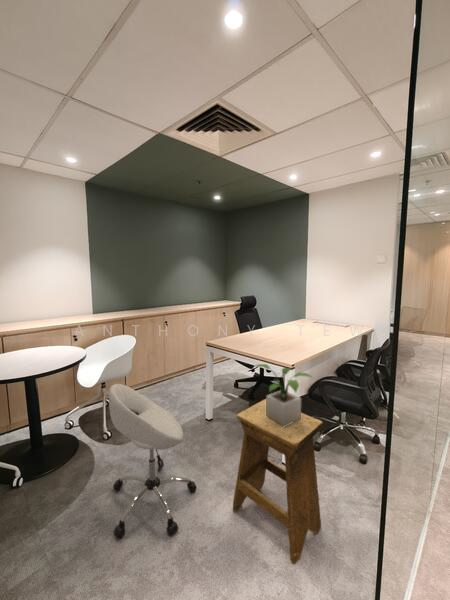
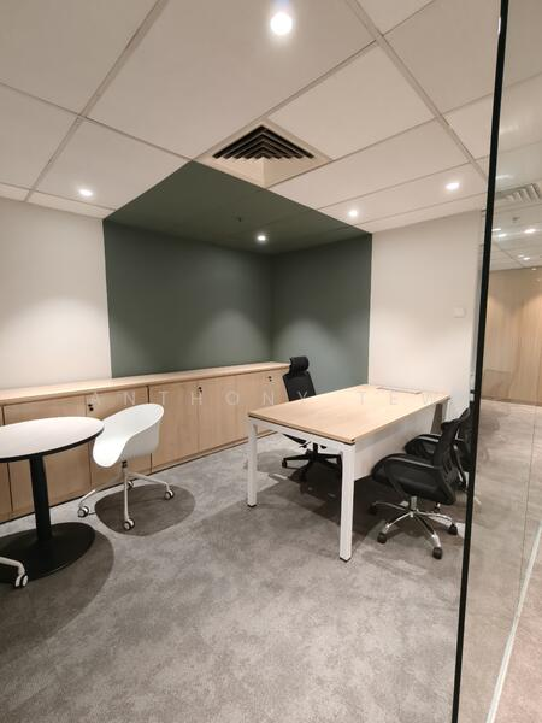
- potted plant [250,363,315,427]
- stool [232,398,324,565]
- chair [108,383,198,540]
